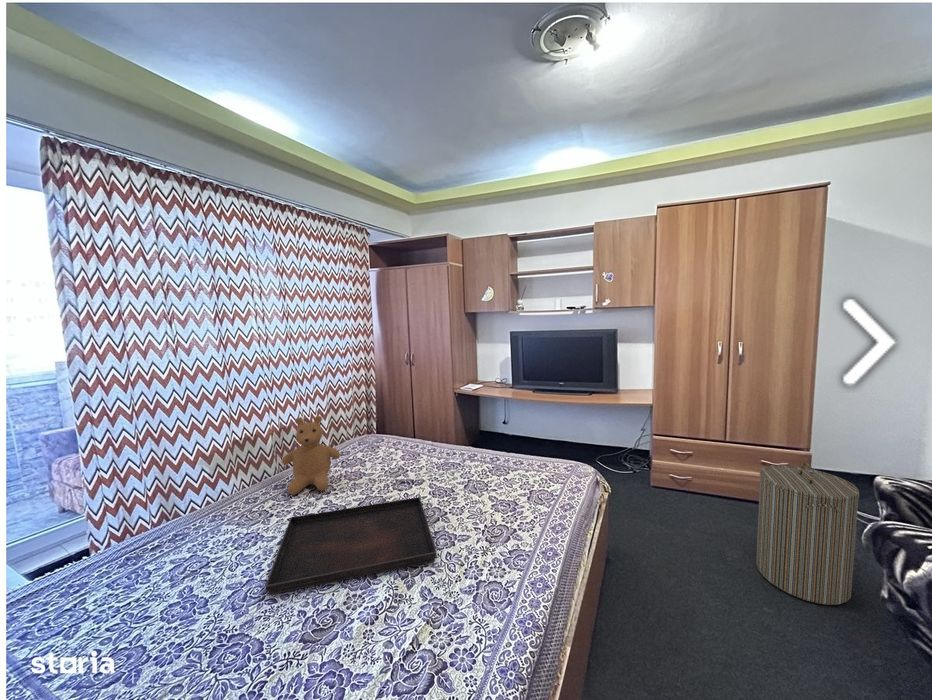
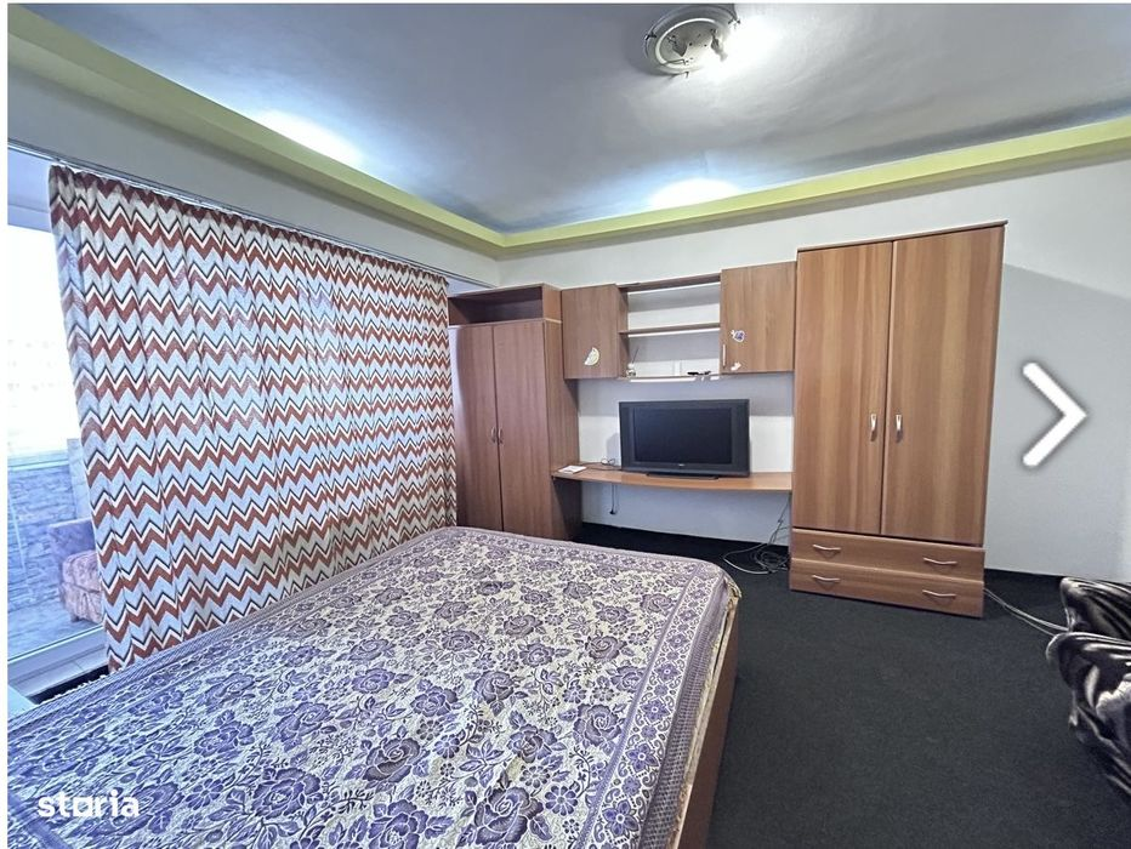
- laundry hamper [755,462,860,606]
- serving tray [265,496,438,595]
- teddy bear [280,415,341,496]
